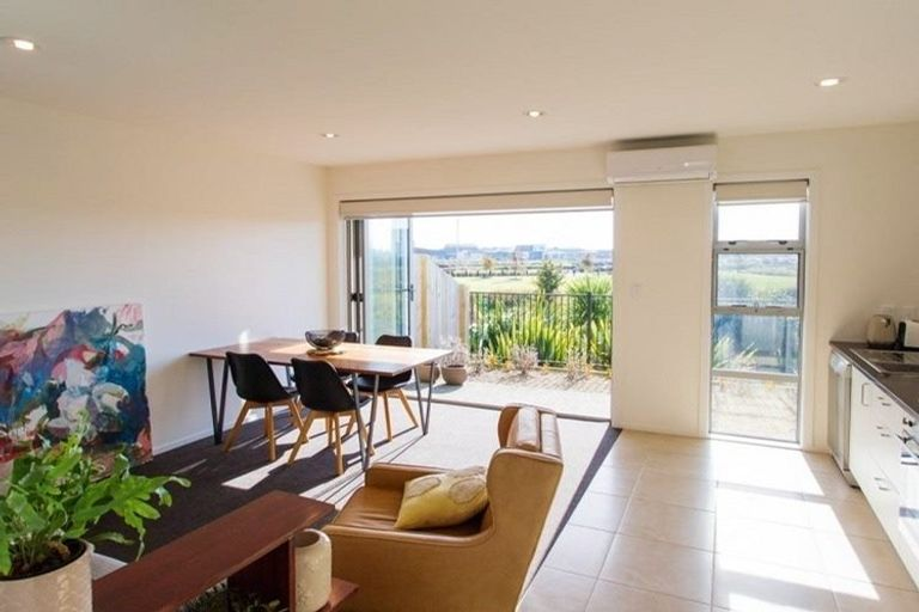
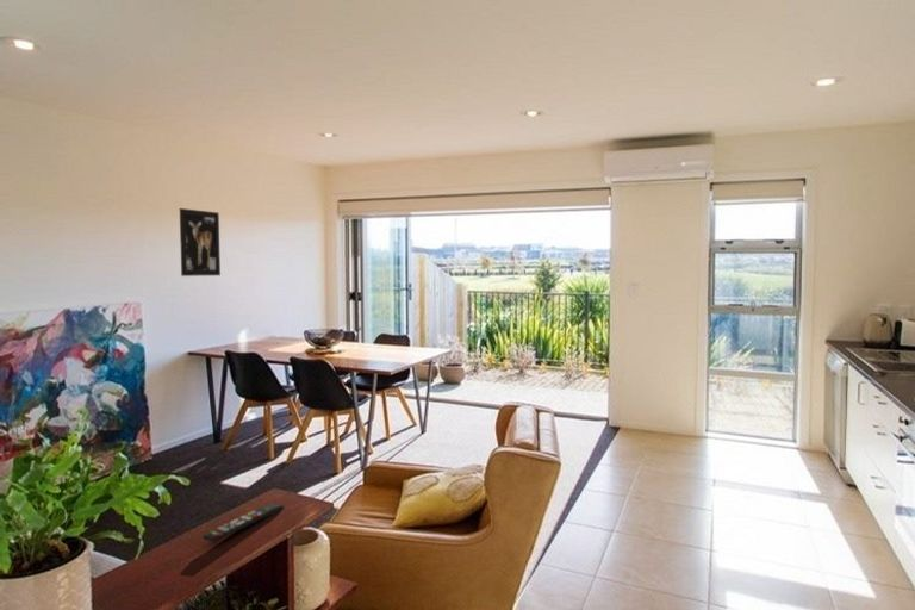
+ remote control [201,502,285,544]
+ wall art [179,207,222,278]
